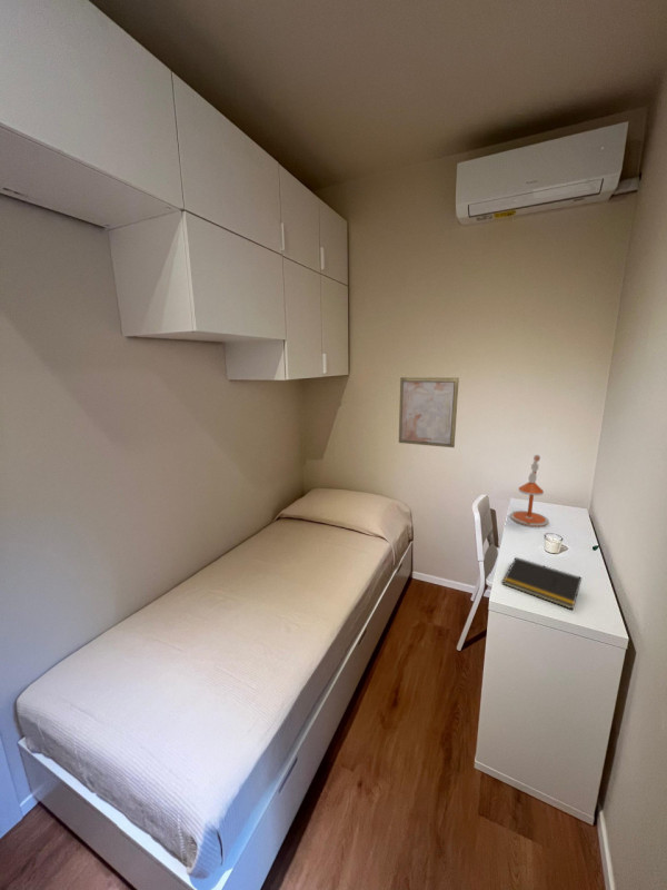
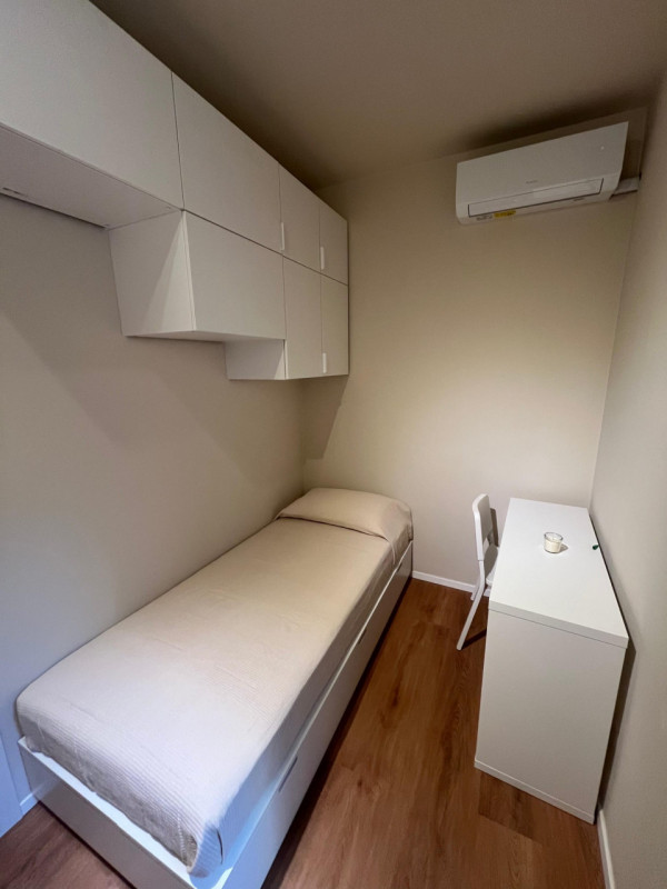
- desk lamp [509,454,550,528]
- notepad [501,556,583,611]
- wall art [398,376,460,448]
